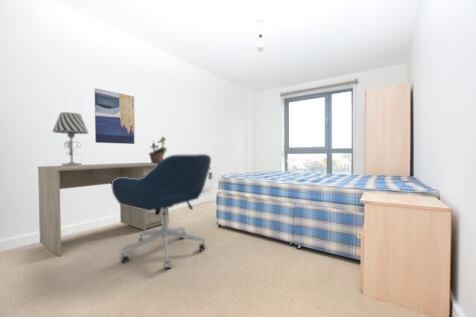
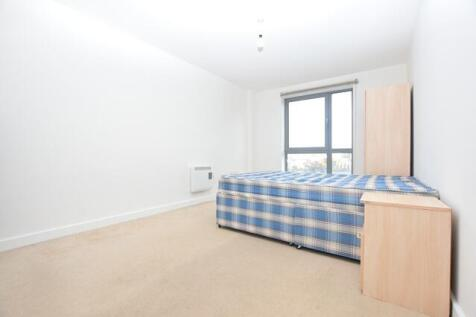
- potted plant [148,136,168,164]
- desk [37,162,170,257]
- table lamp [51,111,89,167]
- wall art [94,87,136,145]
- office chair [110,153,212,270]
